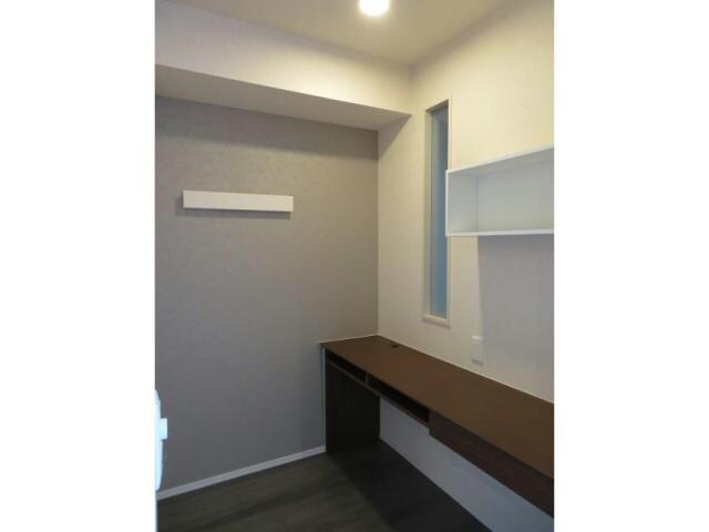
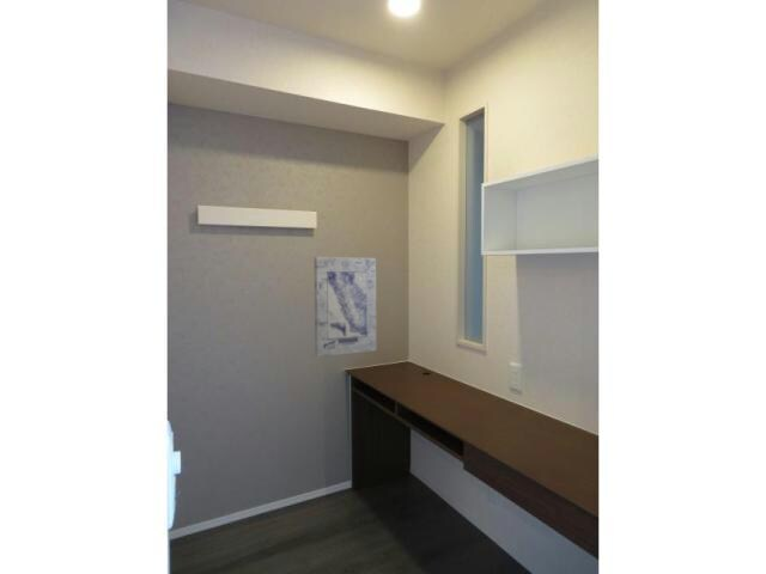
+ wall art [314,256,377,358]
